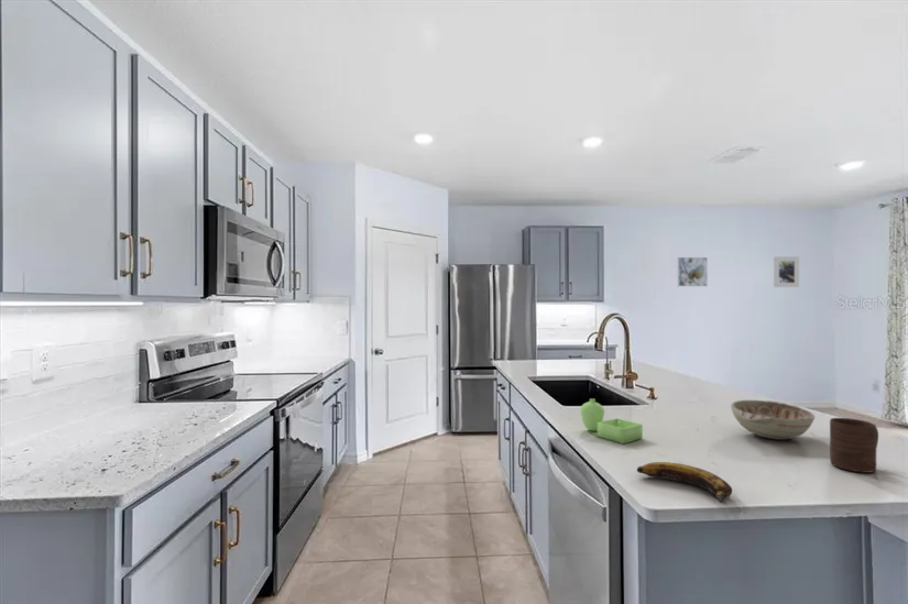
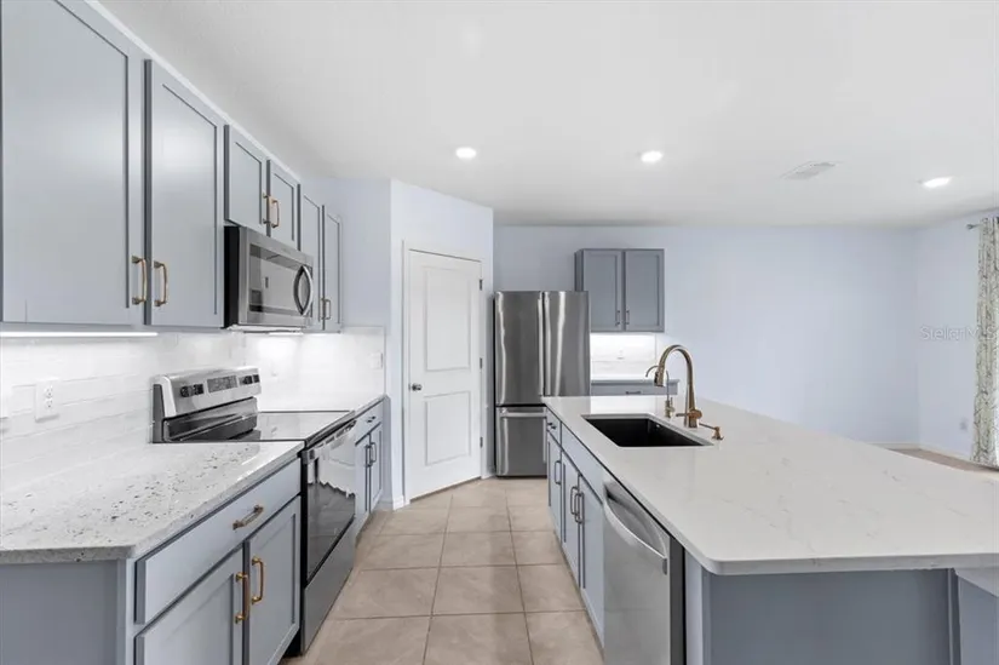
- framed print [773,255,800,288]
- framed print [677,256,709,287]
- sugar bowl [580,398,644,444]
- decorative bowl [730,399,816,441]
- banana [636,461,733,504]
- cup [829,417,879,474]
